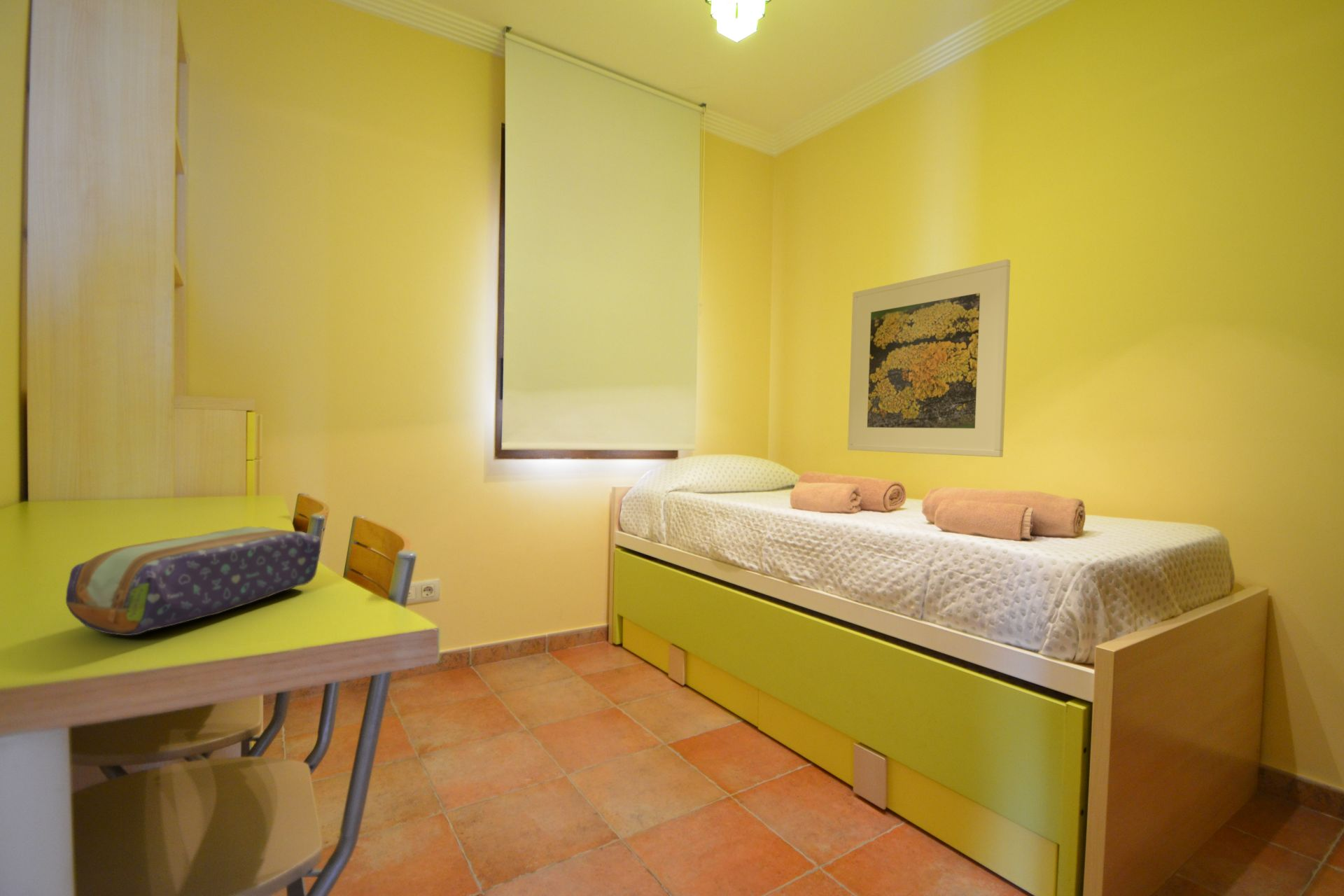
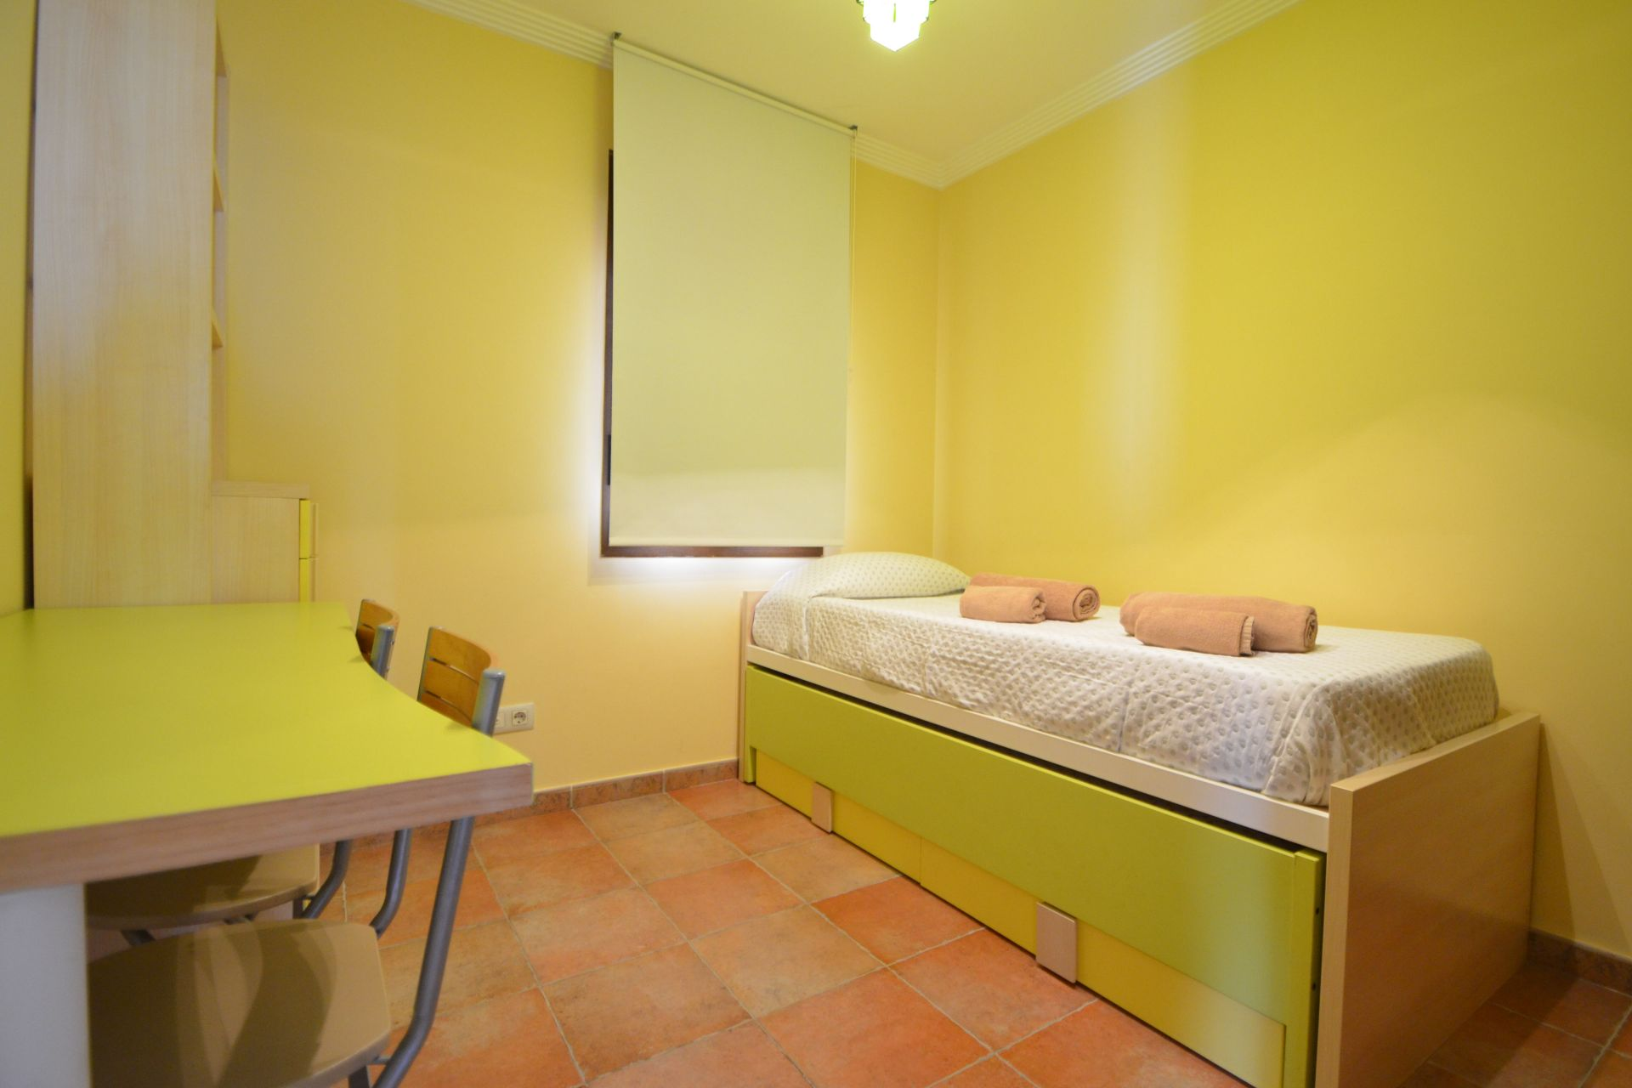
- pencil case [65,526,321,636]
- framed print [847,258,1011,458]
